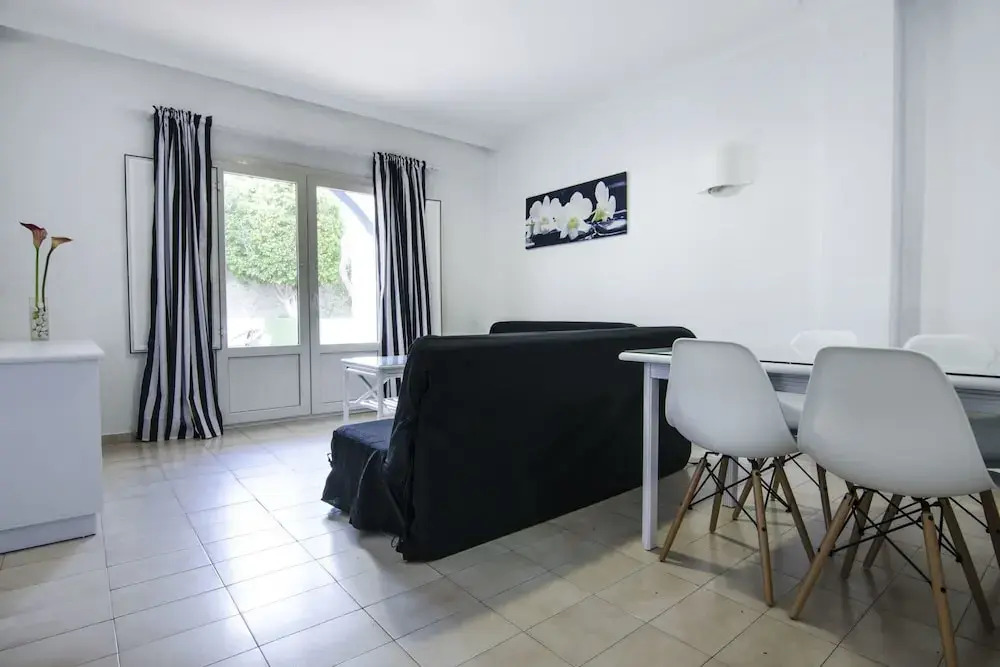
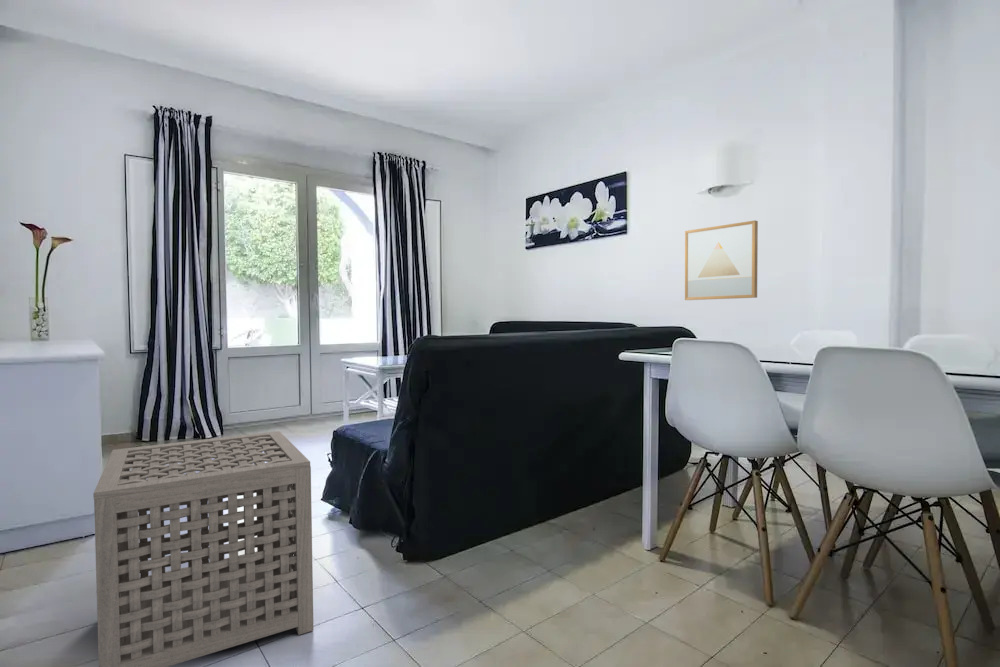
+ side table [92,430,315,667]
+ wall art [684,219,759,301]
